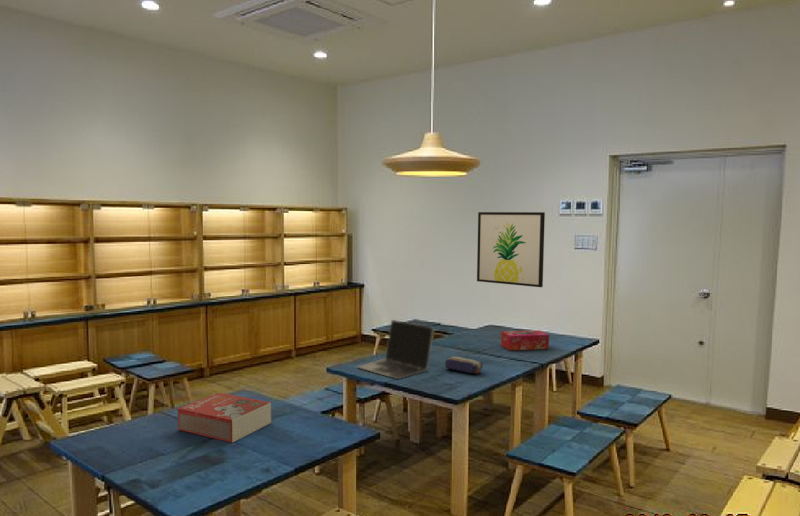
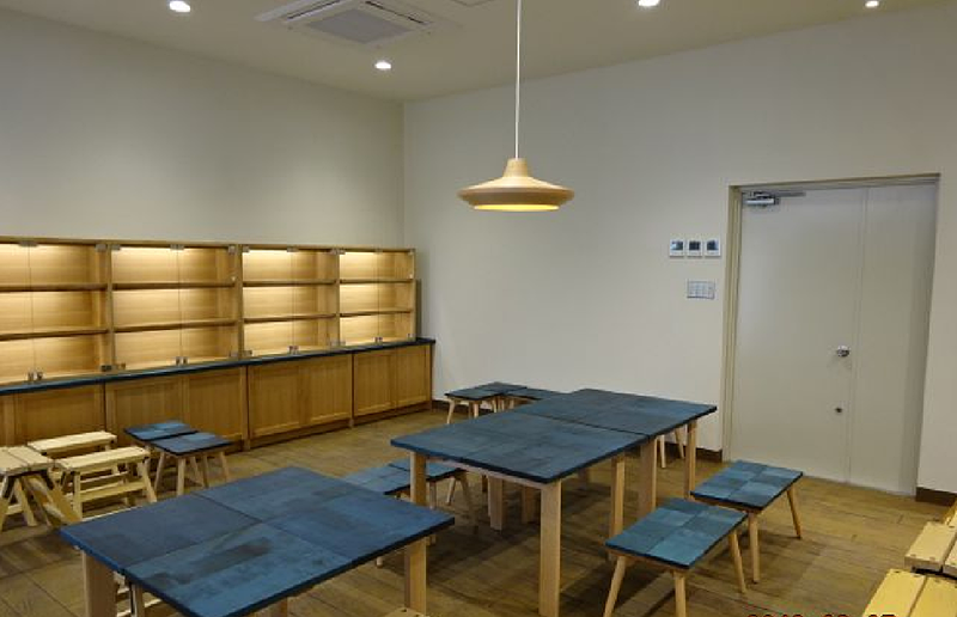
- tissue box [500,329,550,351]
- wall art [476,211,546,288]
- laptop [356,319,435,380]
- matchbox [177,392,272,443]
- pencil case [444,355,484,375]
